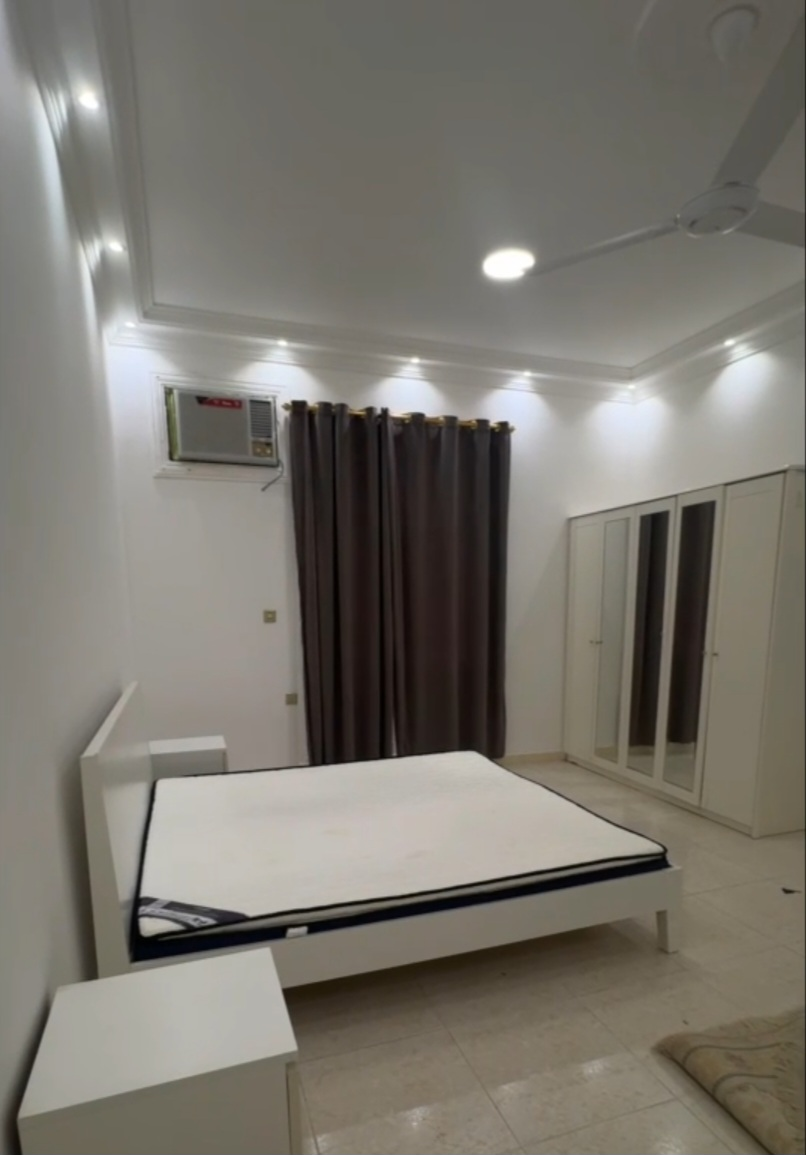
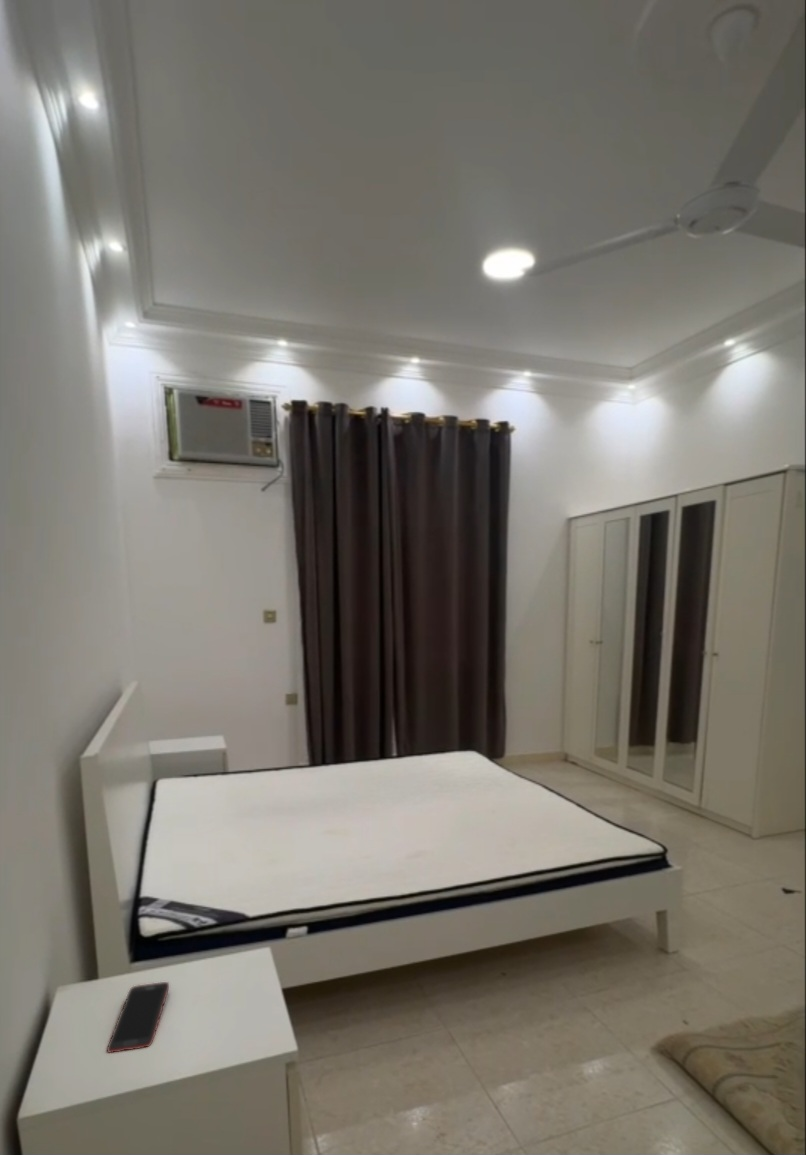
+ cell phone [106,981,170,1054]
